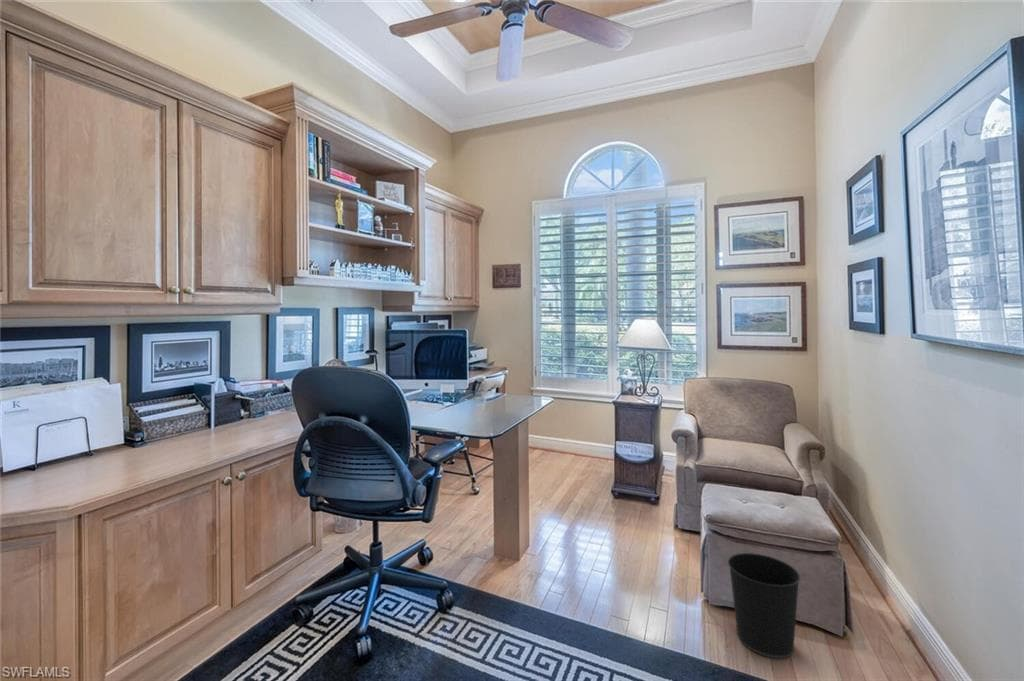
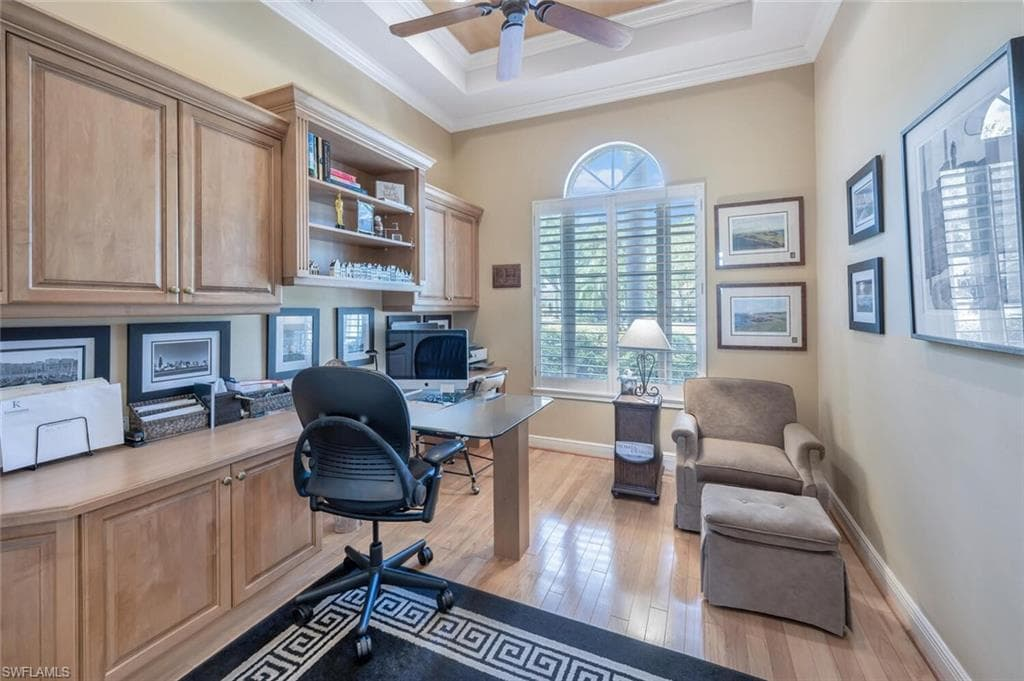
- wastebasket [727,552,801,659]
